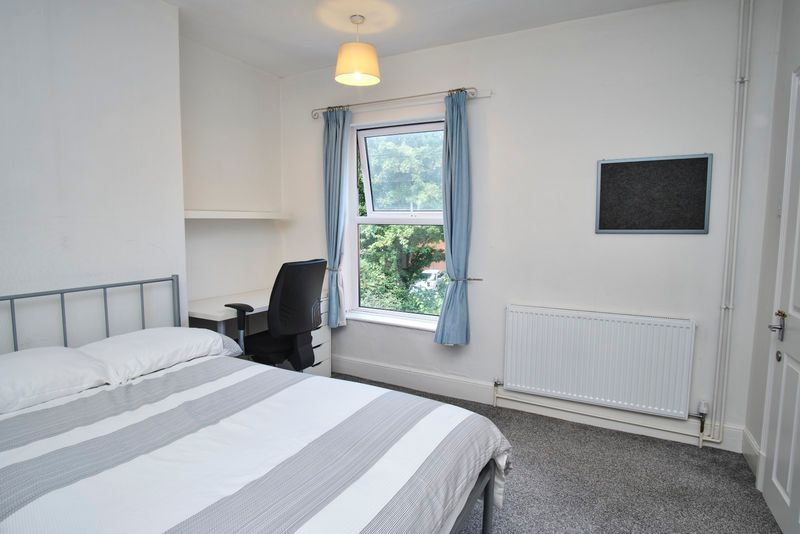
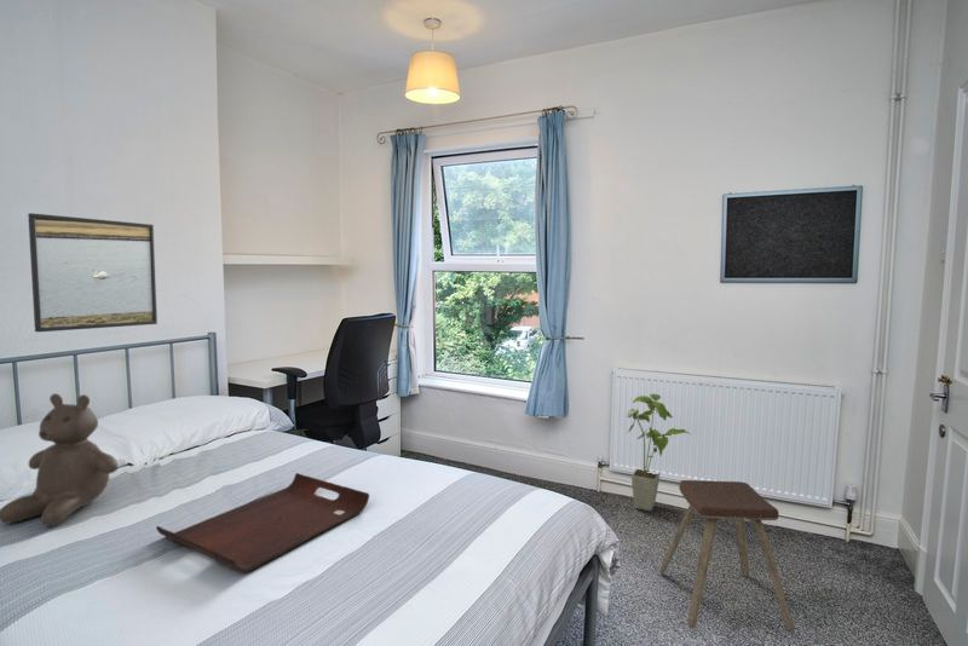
+ serving tray [155,472,370,573]
+ teddy bear [0,392,120,527]
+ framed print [27,212,159,334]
+ house plant [624,392,691,512]
+ music stool [658,479,795,633]
